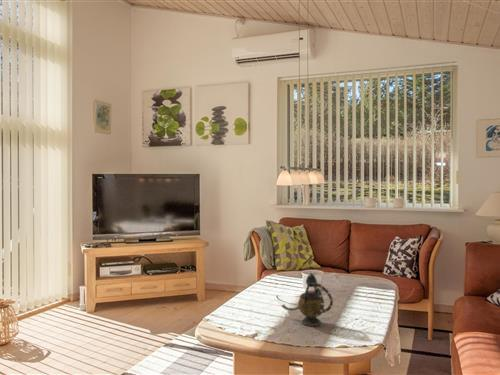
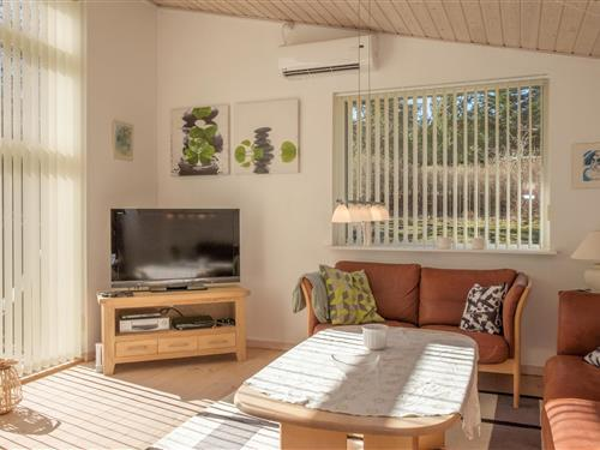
- teapot [281,272,334,327]
